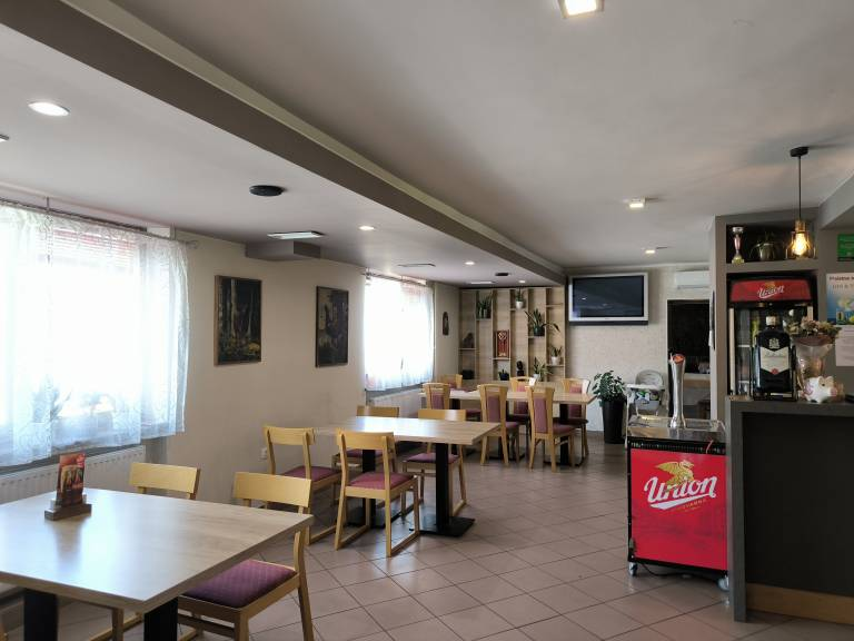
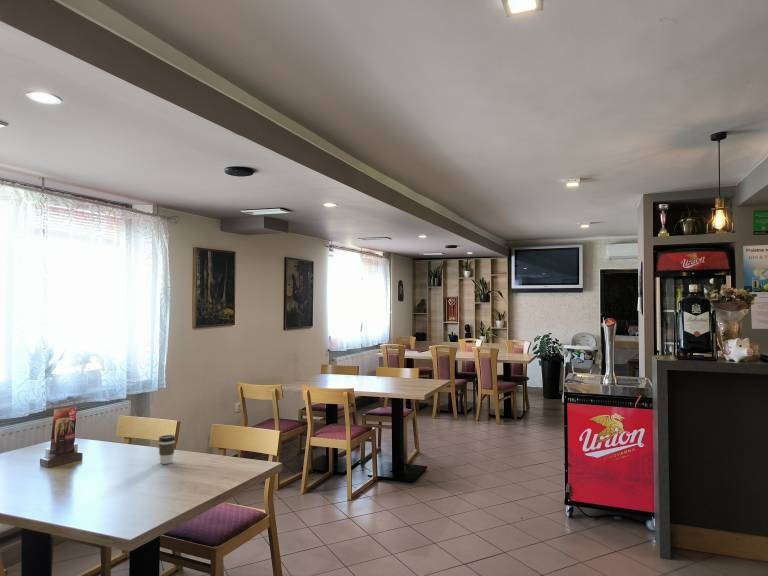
+ coffee cup [157,434,177,465]
